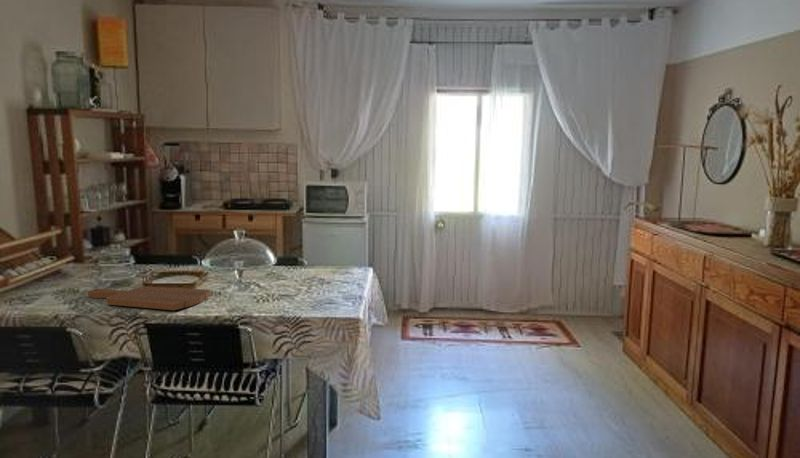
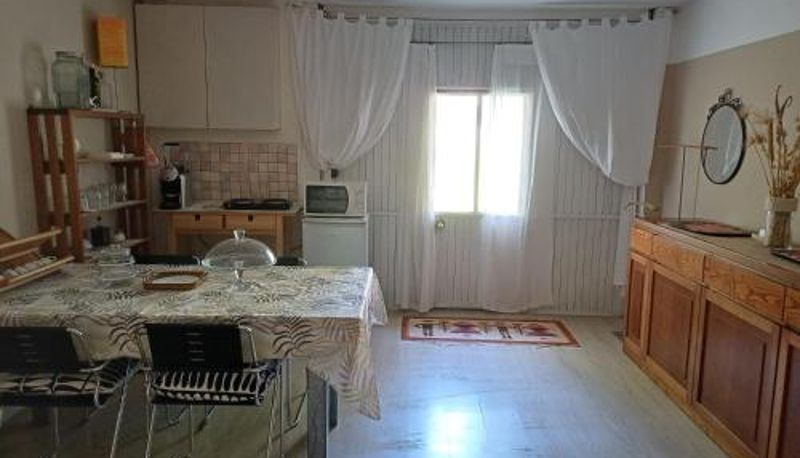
- cutting board [87,285,212,311]
